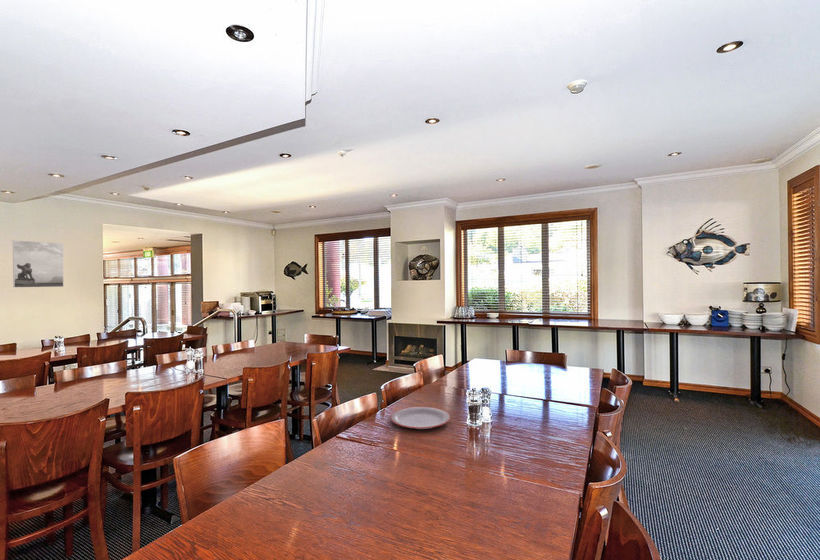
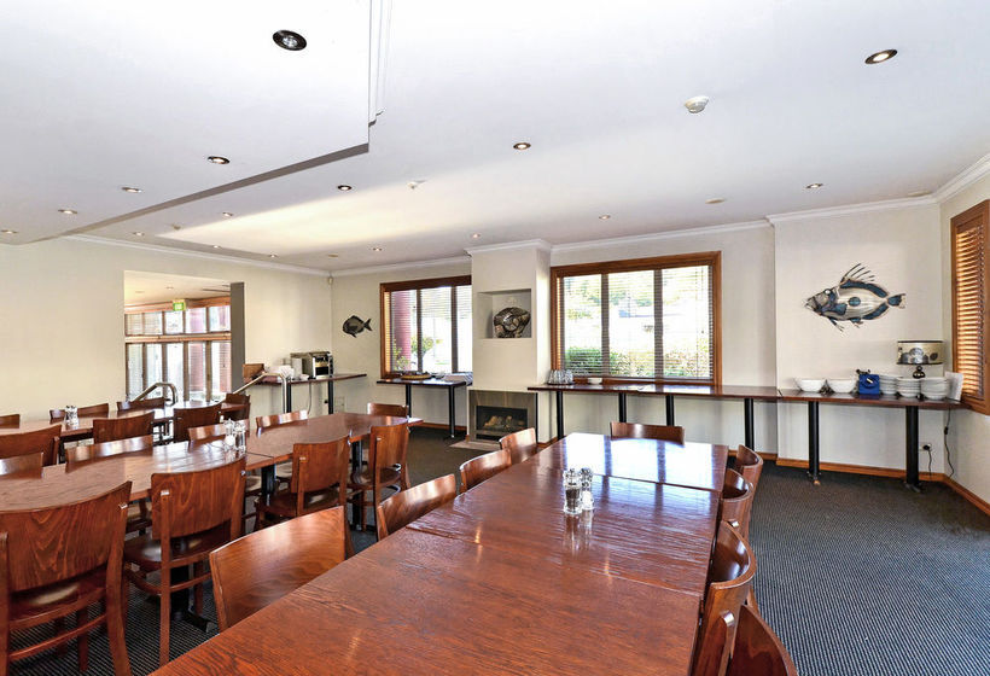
- plate [390,406,451,430]
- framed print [12,239,65,289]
